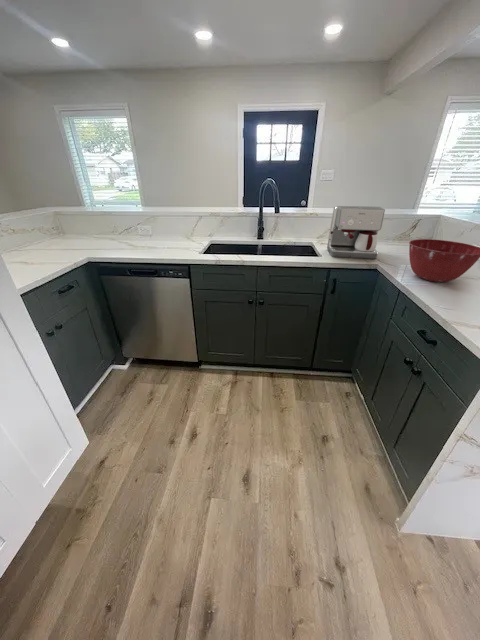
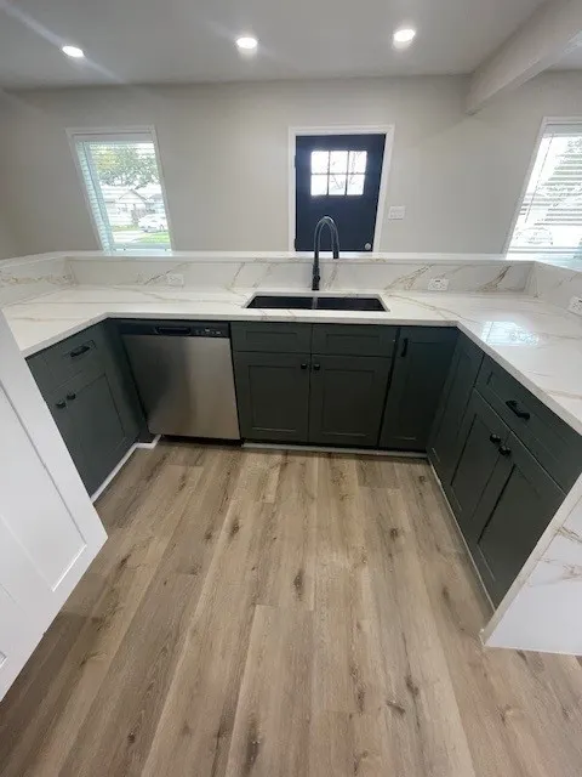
- mixing bowl [408,238,480,283]
- coffee maker [326,205,386,260]
